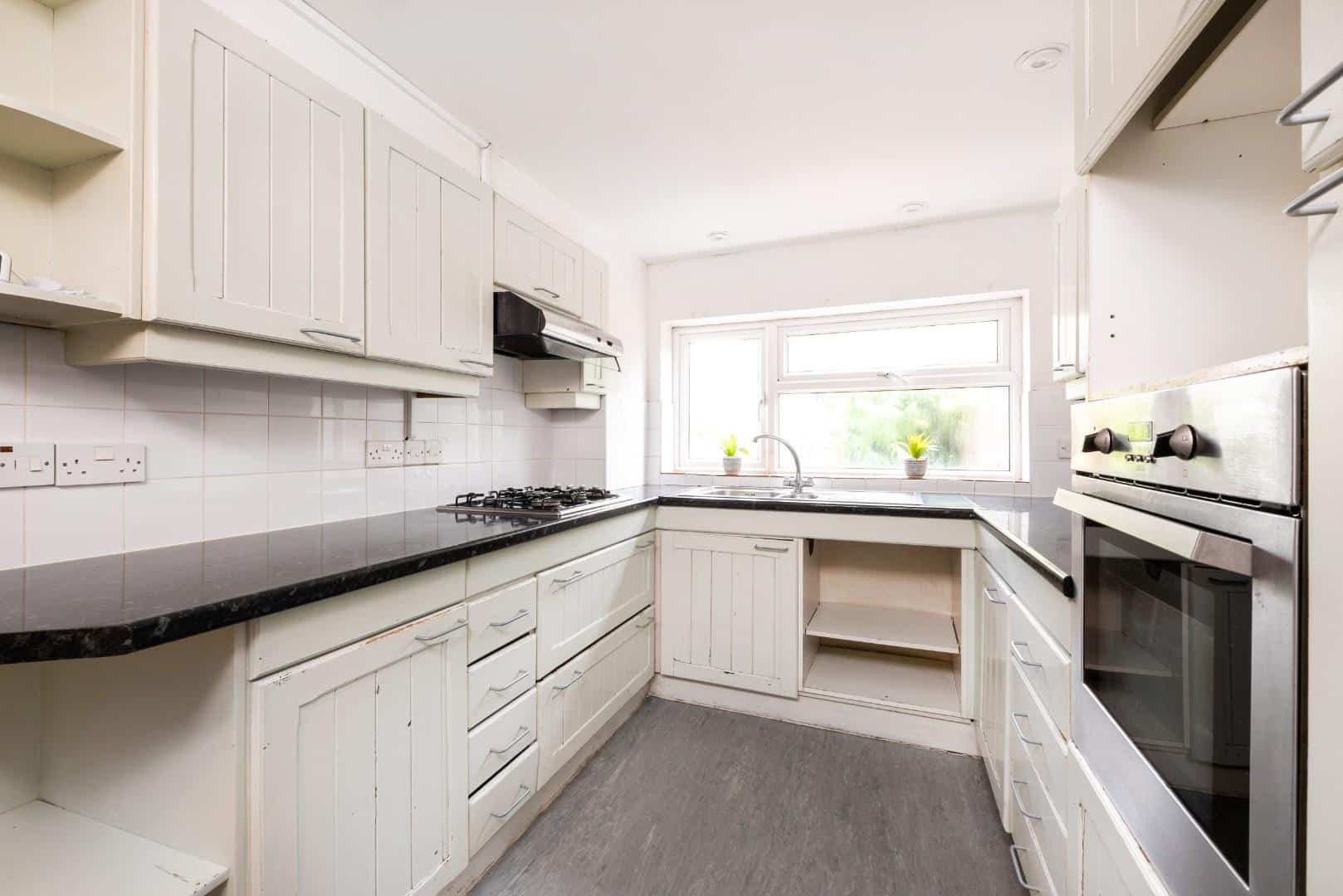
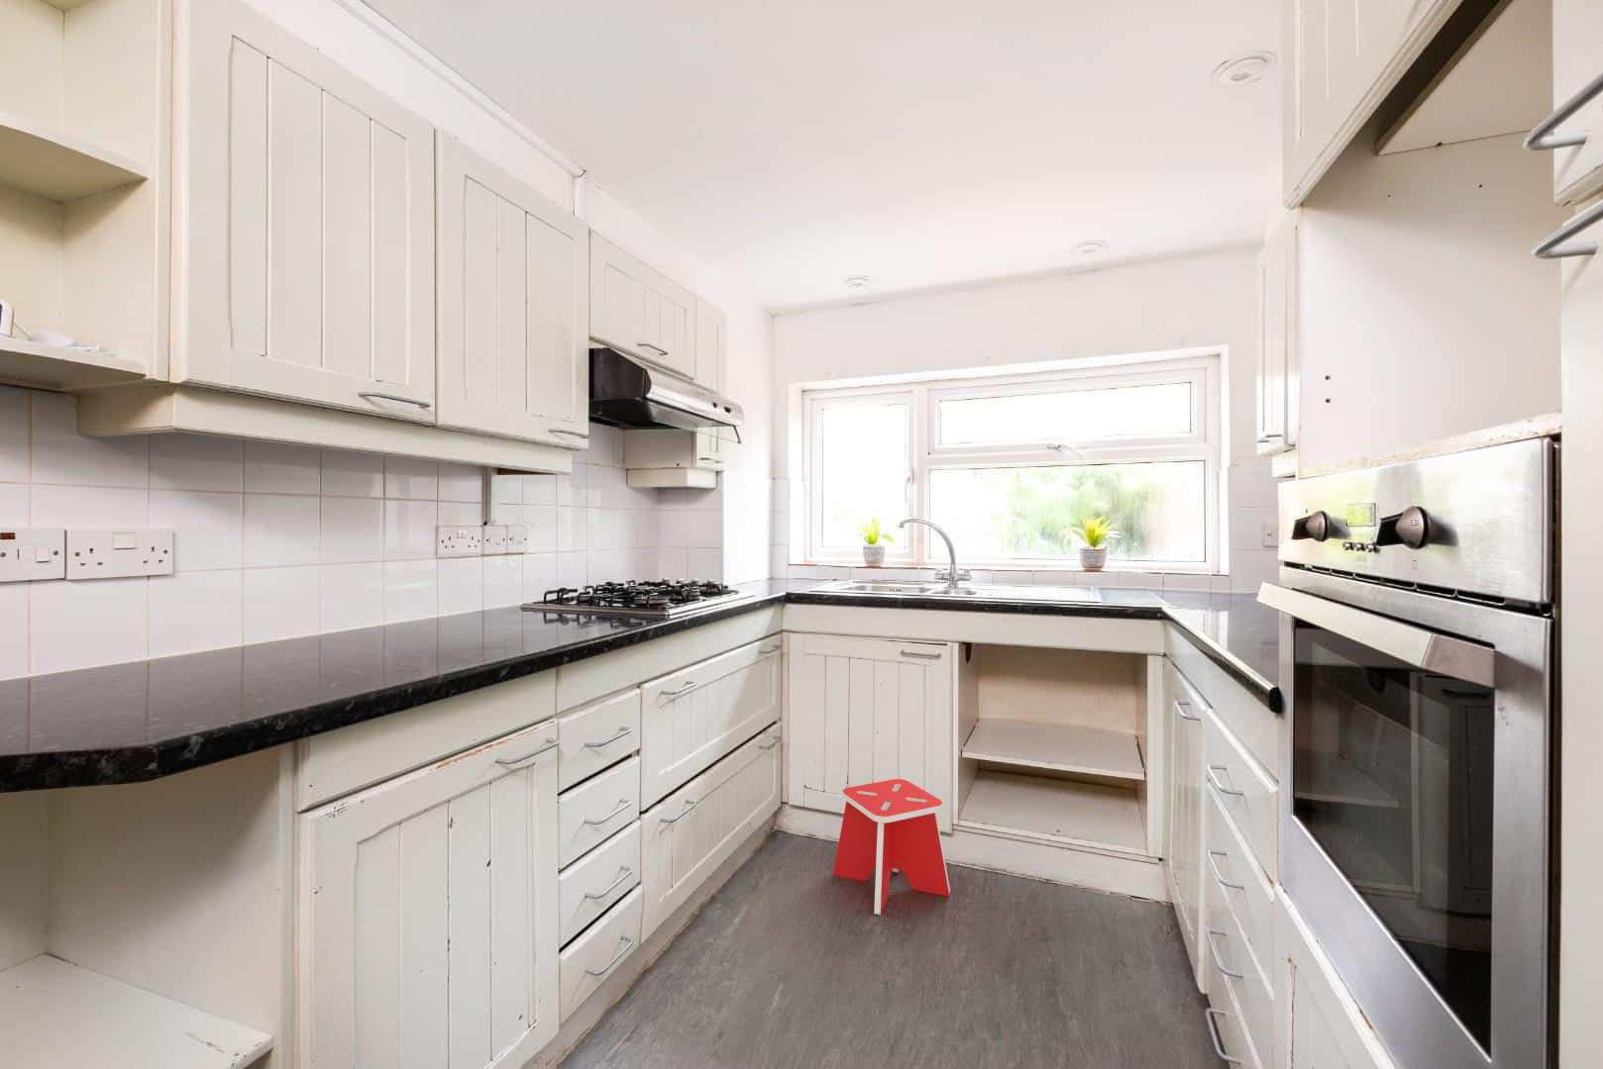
+ step stool [832,778,951,915]
